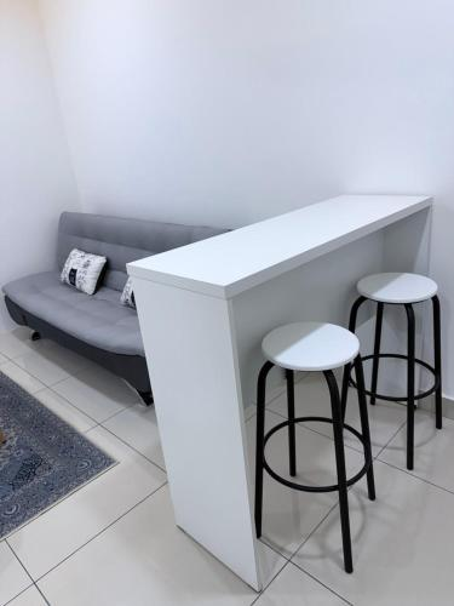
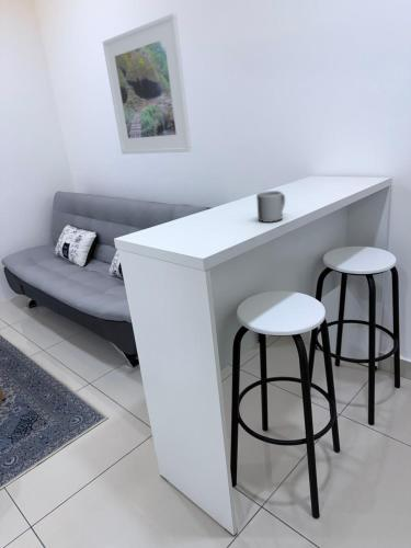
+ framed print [102,12,193,156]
+ mug [255,190,286,224]
